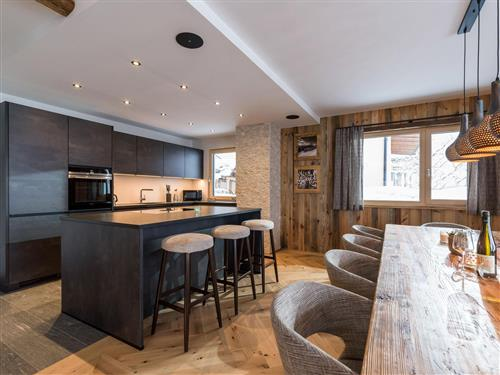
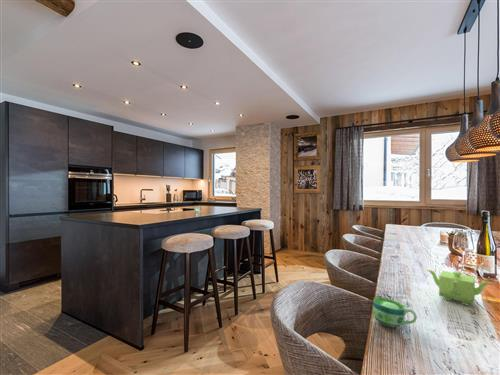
+ cup [372,296,418,328]
+ teapot [427,269,493,306]
